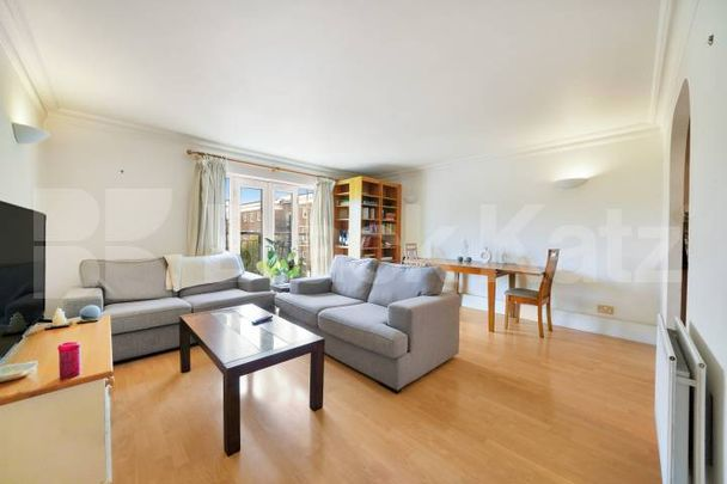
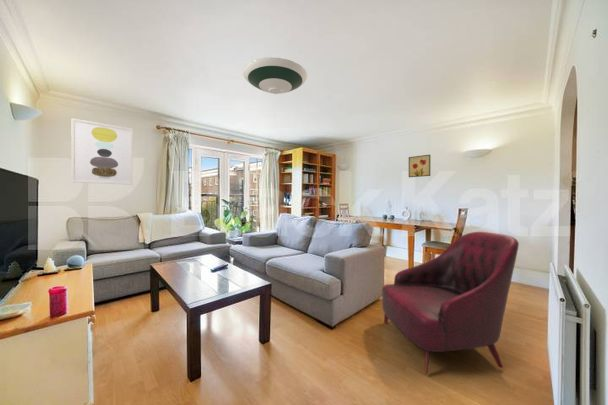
+ wall art [70,117,134,186]
+ armchair [381,231,520,376]
+ wall art [408,154,431,178]
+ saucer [242,57,308,95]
